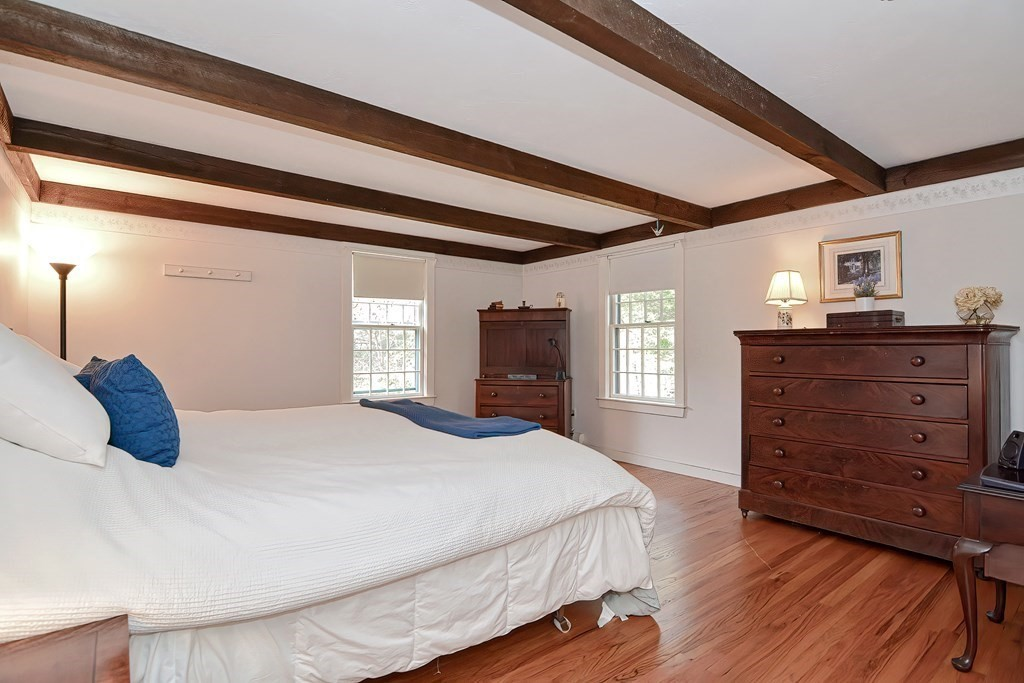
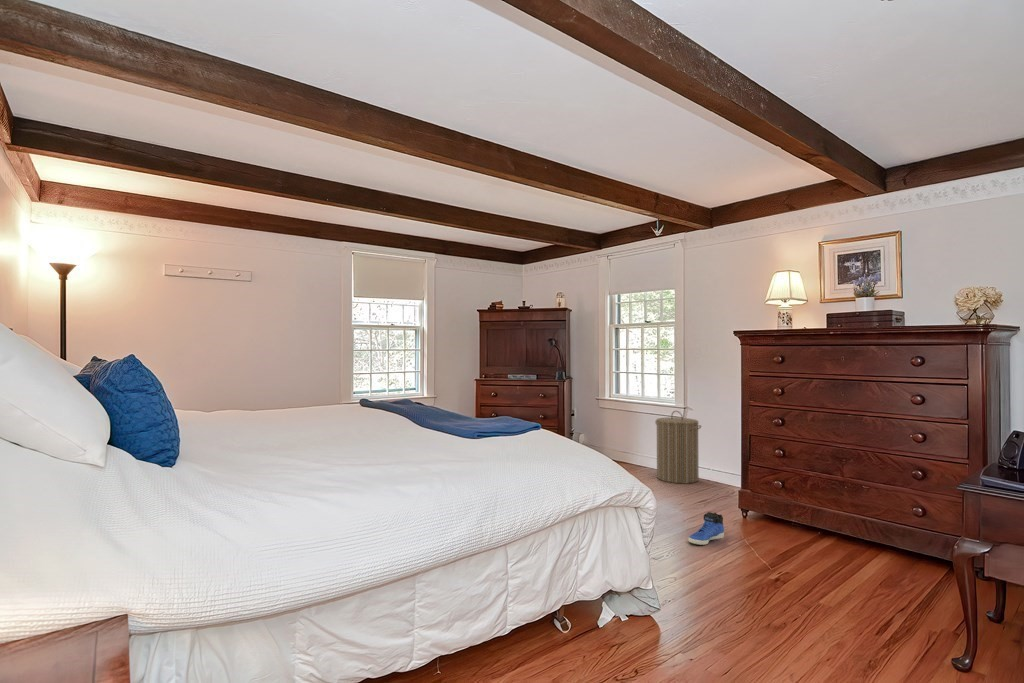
+ sneaker [688,511,725,546]
+ laundry hamper [654,410,702,485]
